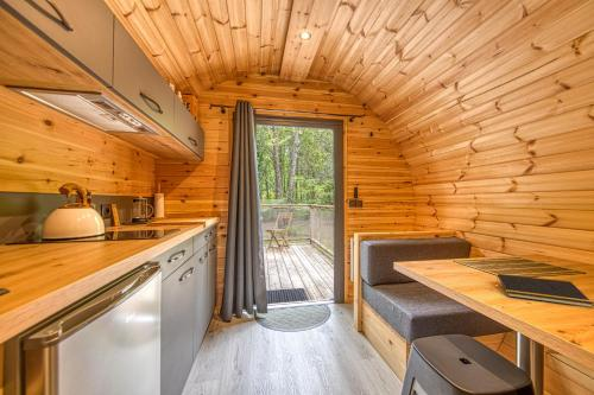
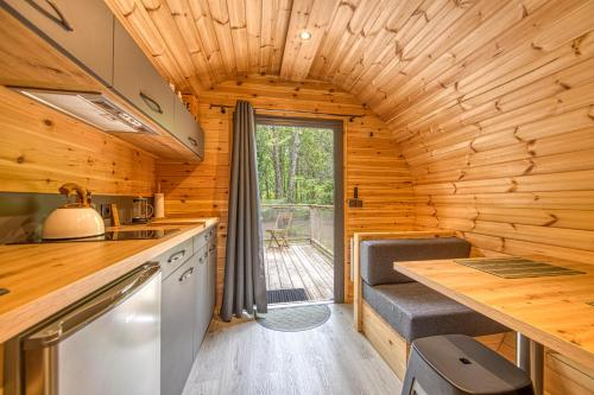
- notepad [495,273,594,308]
